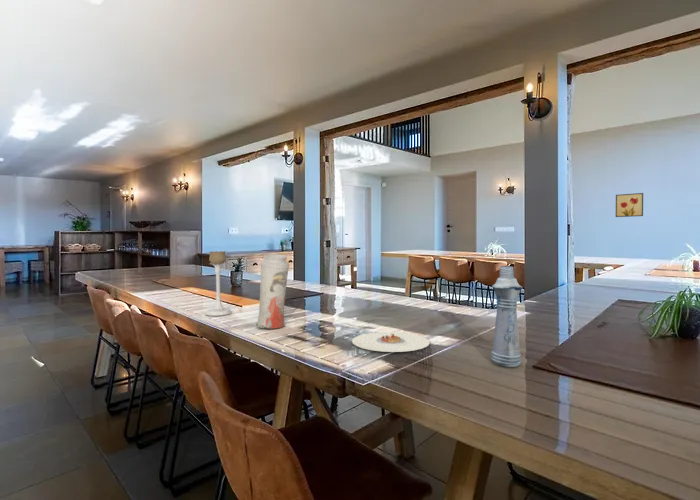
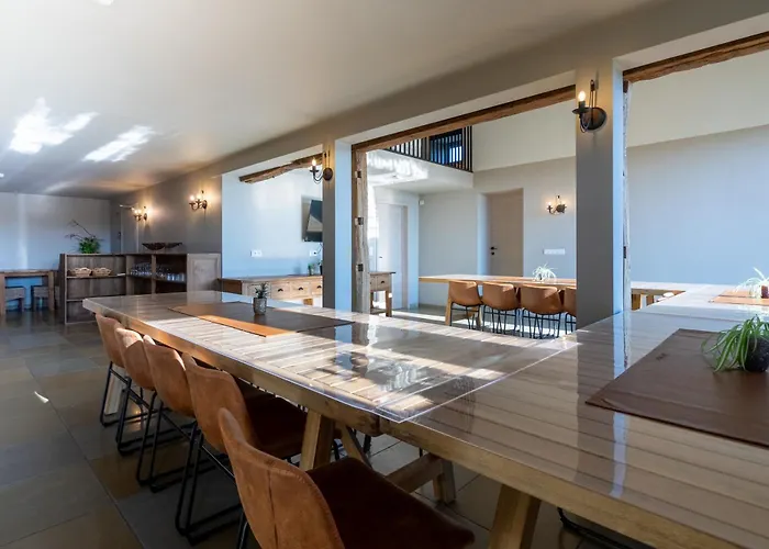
- wall art [615,192,644,218]
- candle holder [204,250,233,317]
- bottle [490,265,523,368]
- plate [351,331,431,353]
- vase [255,253,290,330]
